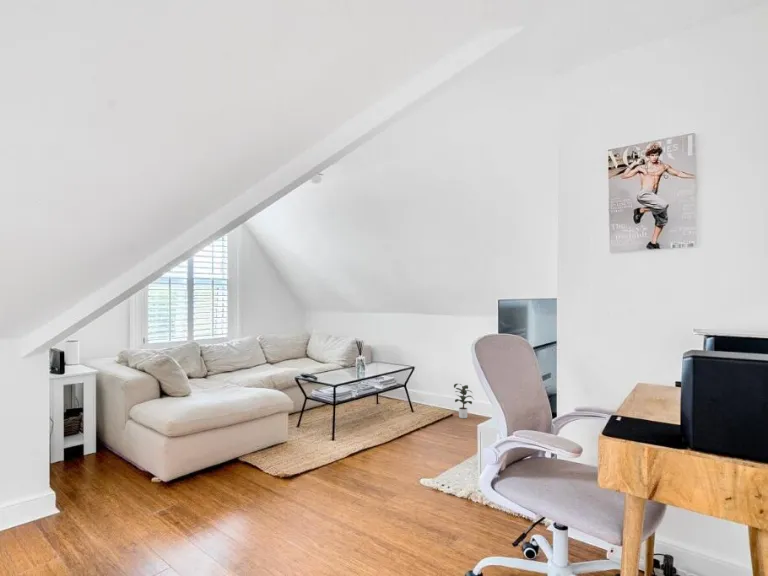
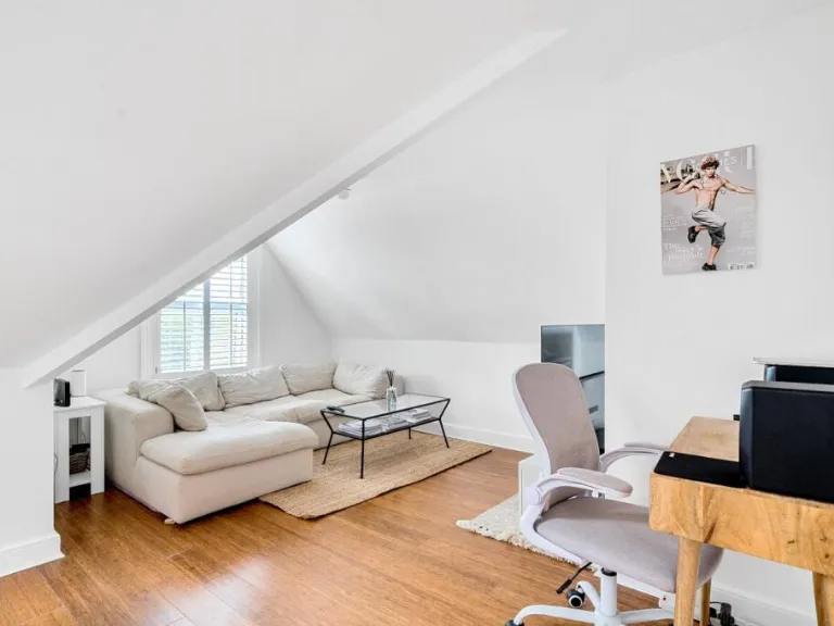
- potted plant [453,383,474,419]
